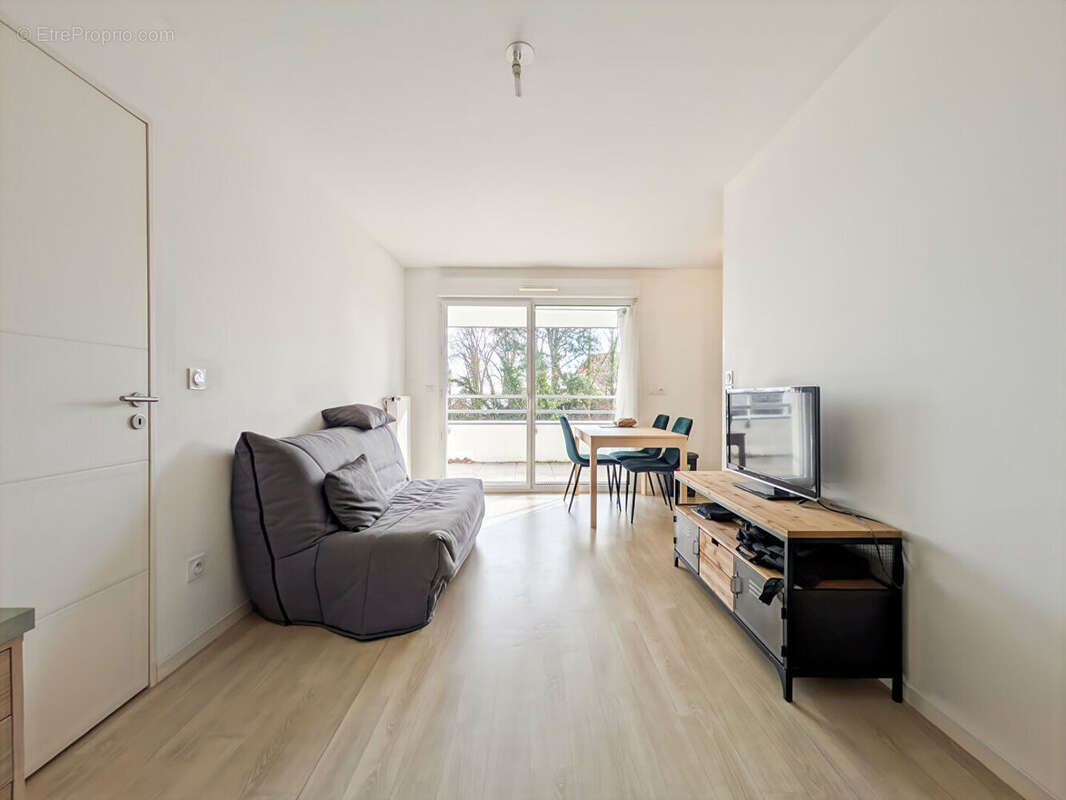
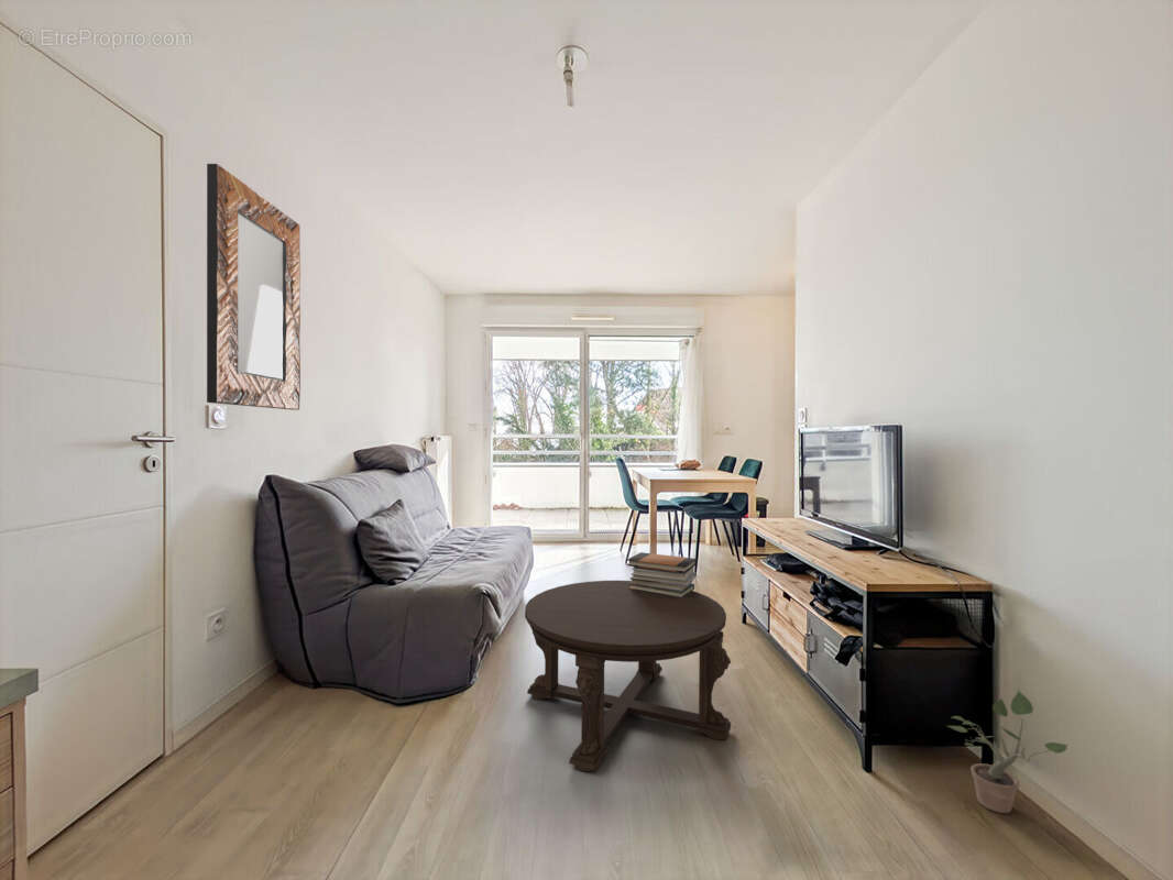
+ coffee table [524,580,732,772]
+ home mirror [206,163,302,411]
+ book stack [626,551,698,597]
+ potted plant [946,689,1068,814]
